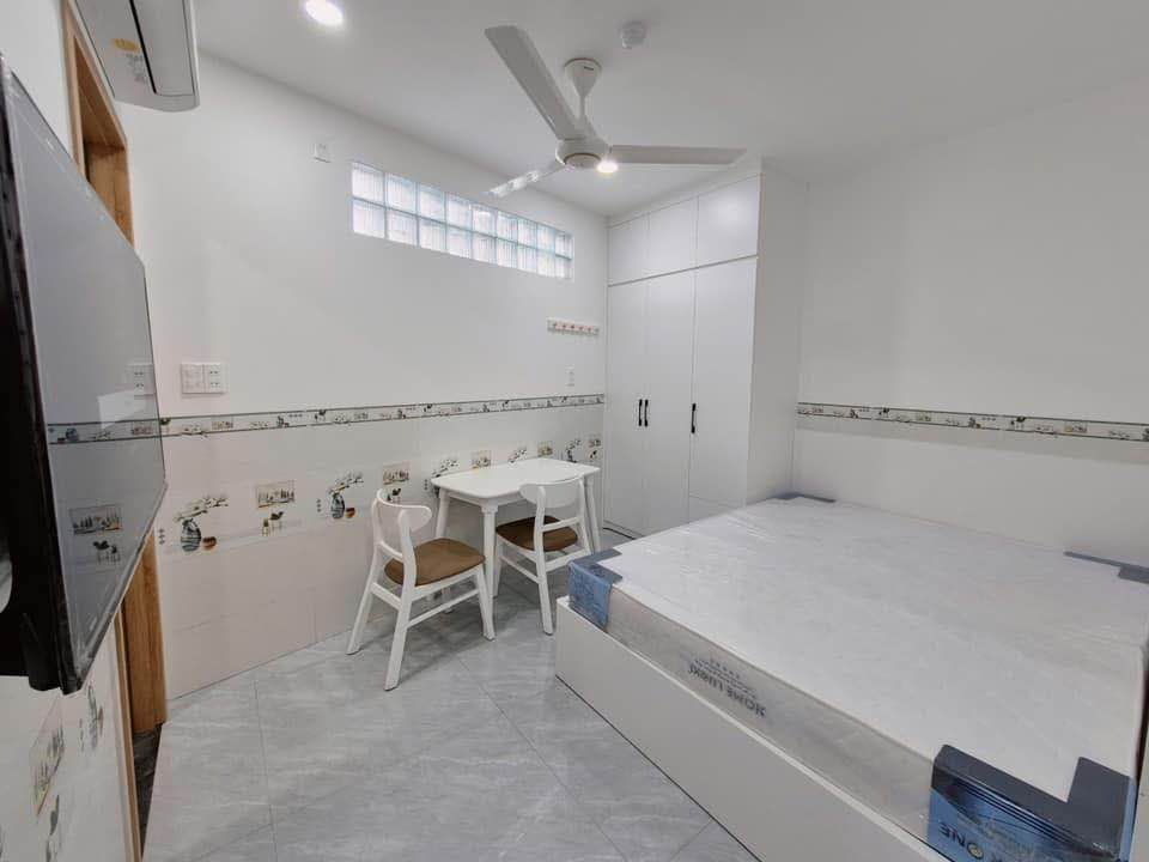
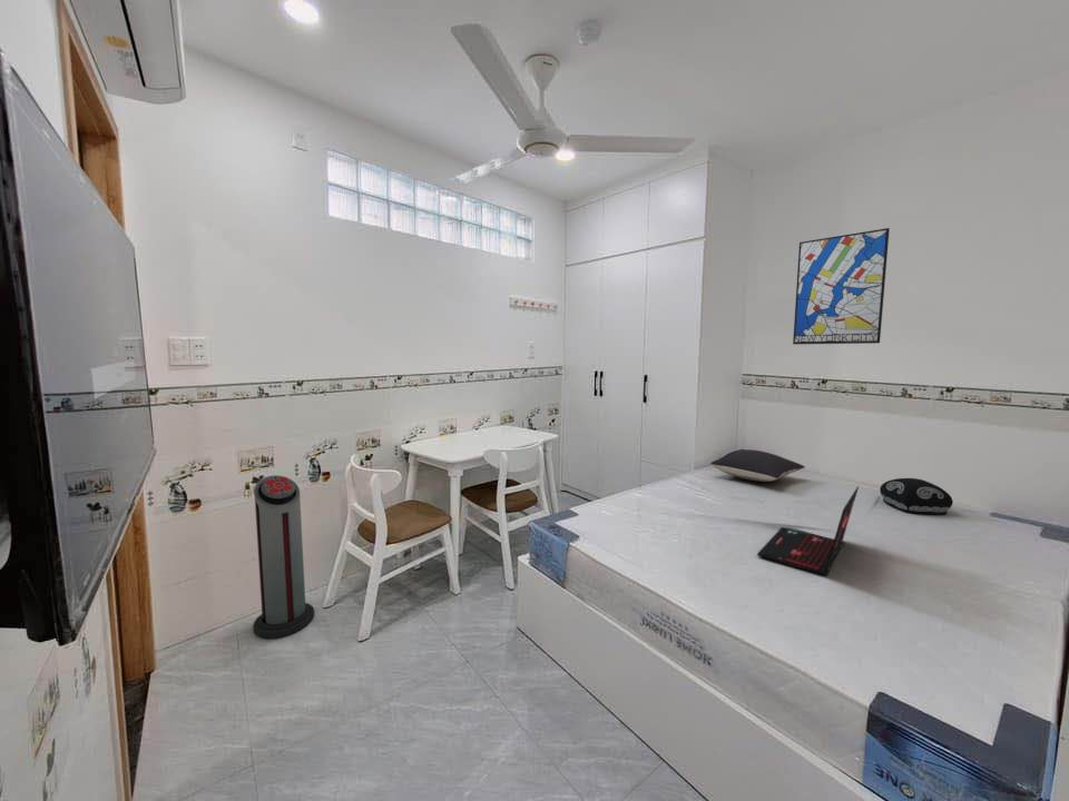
+ wall art [792,227,891,345]
+ laptop [756,485,860,577]
+ cushion [879,477,954,516]
+ pillow [709,448,806,483]
+ air purifier [252,474,315,639]
